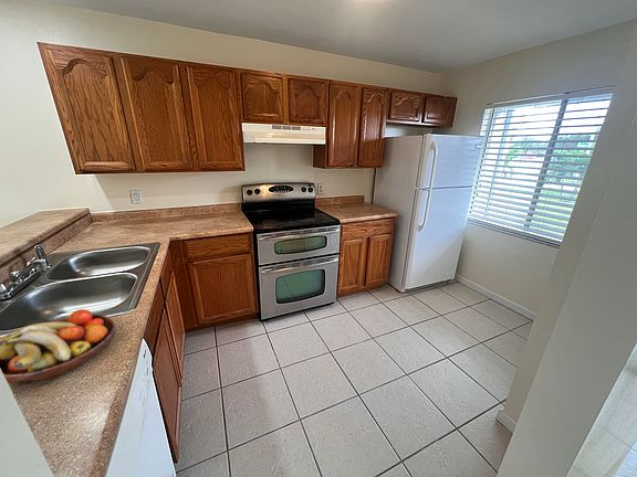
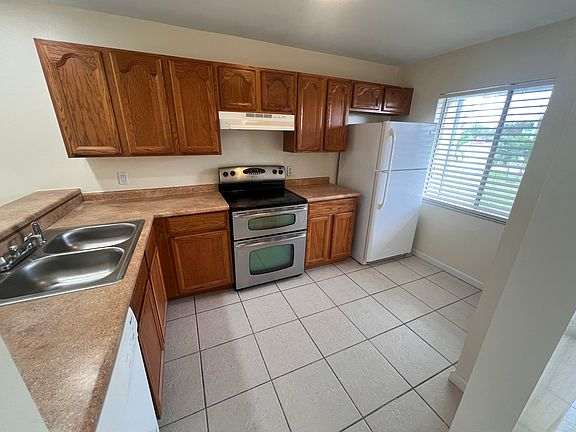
- fruit bowl [0,308,117,384]
